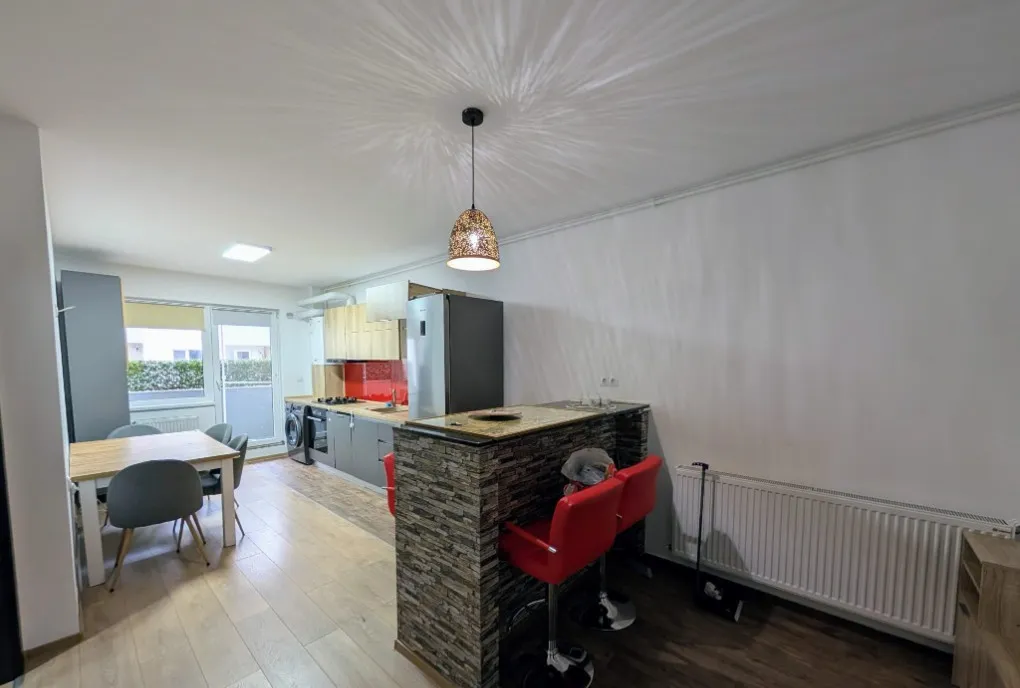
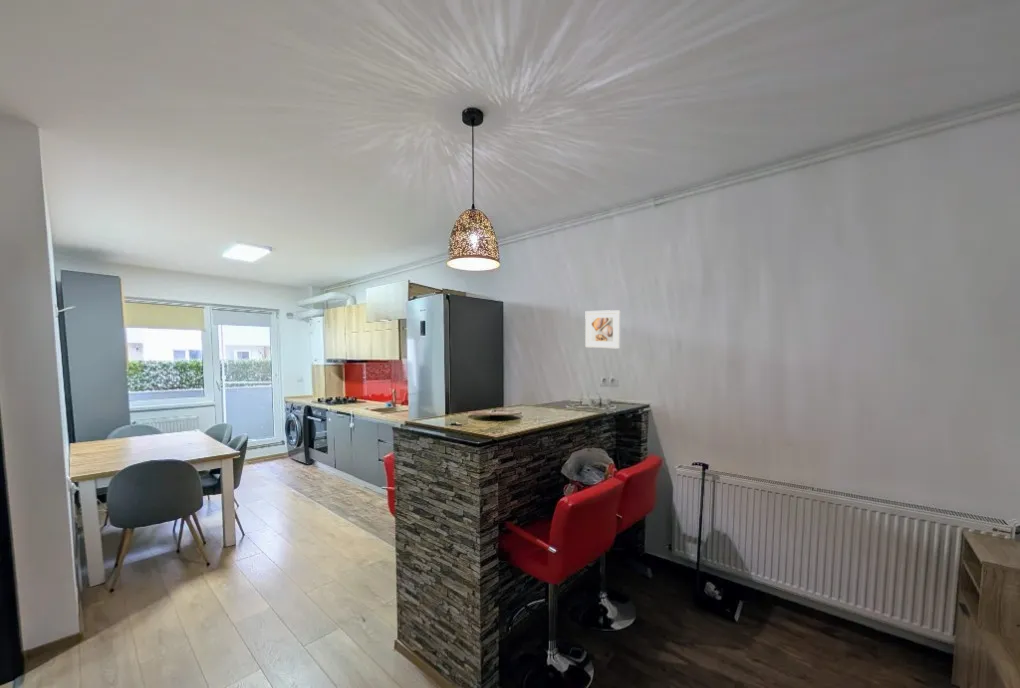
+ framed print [584,309,622,350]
